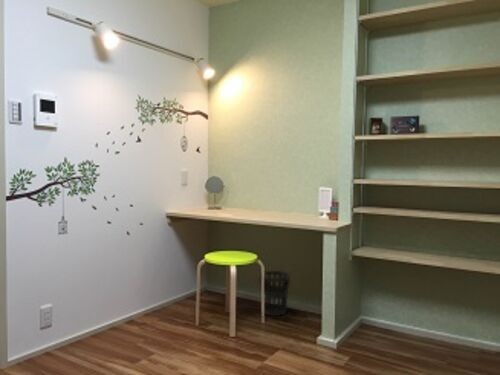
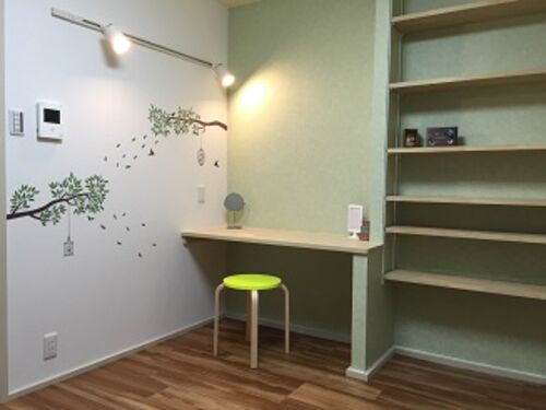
- wastebasket [258,270,291,317]
